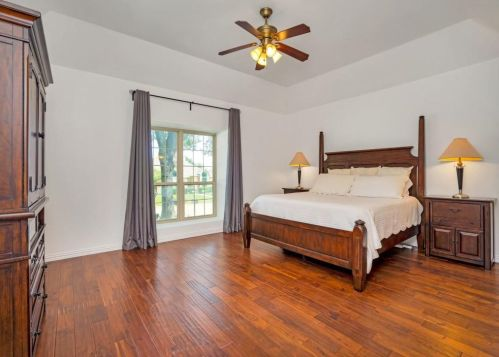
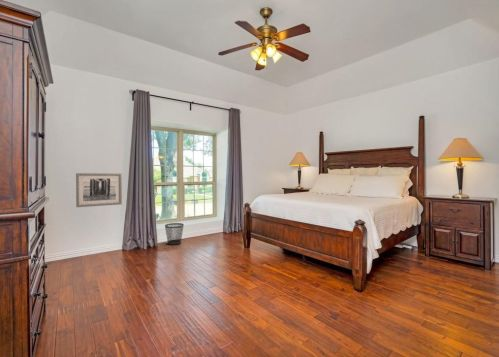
+ wastebasket [164,222,185,246]
+ wall art [75,172,123,208]
